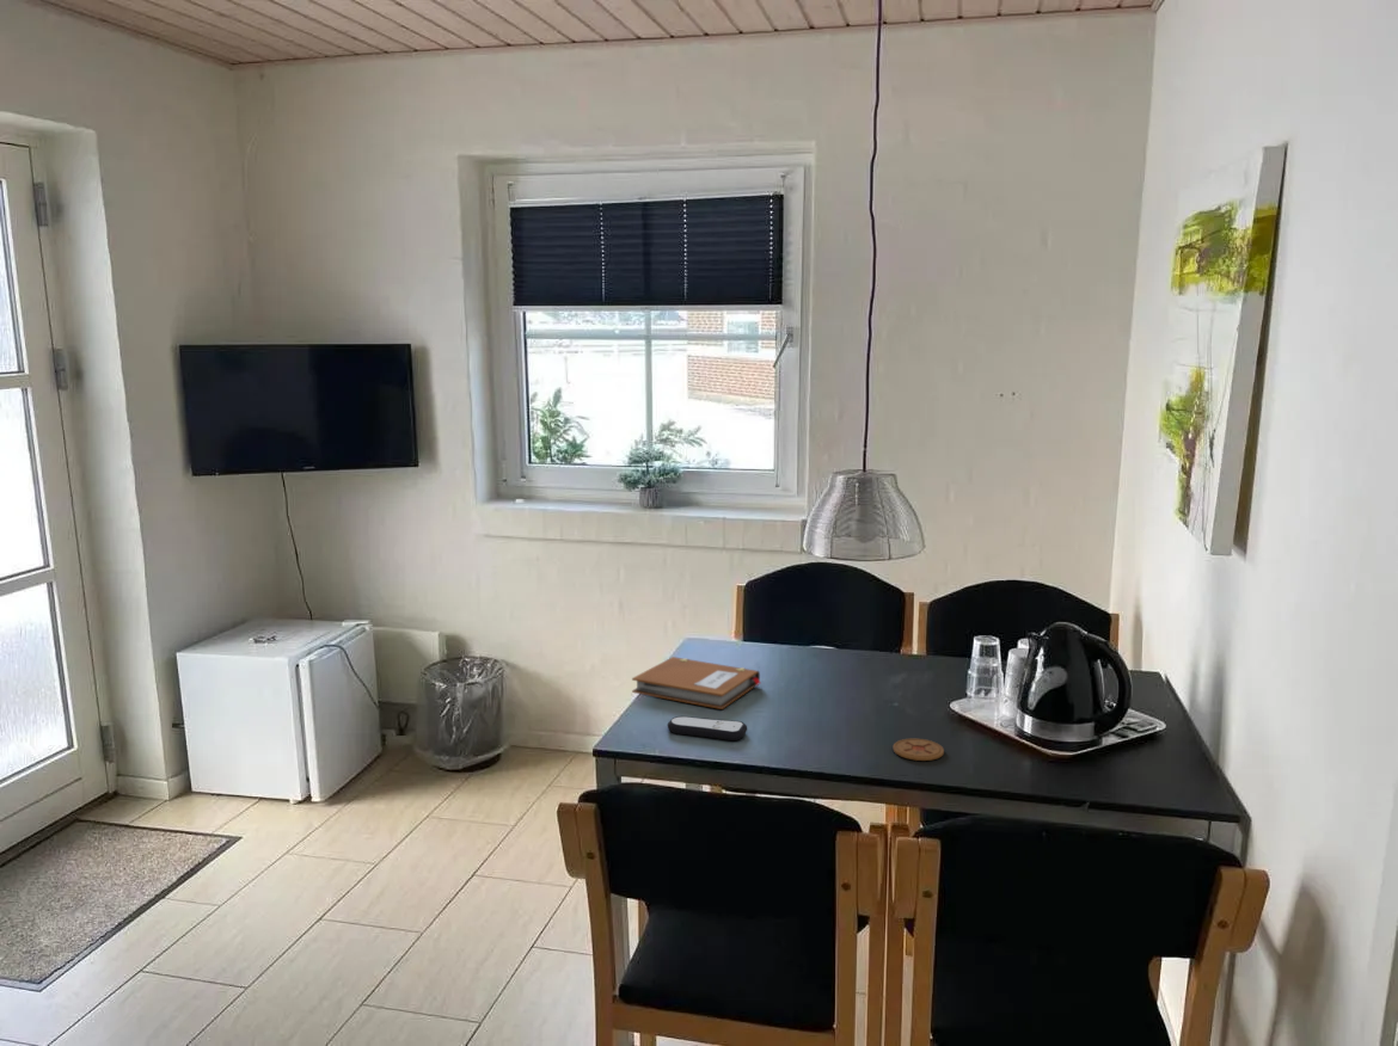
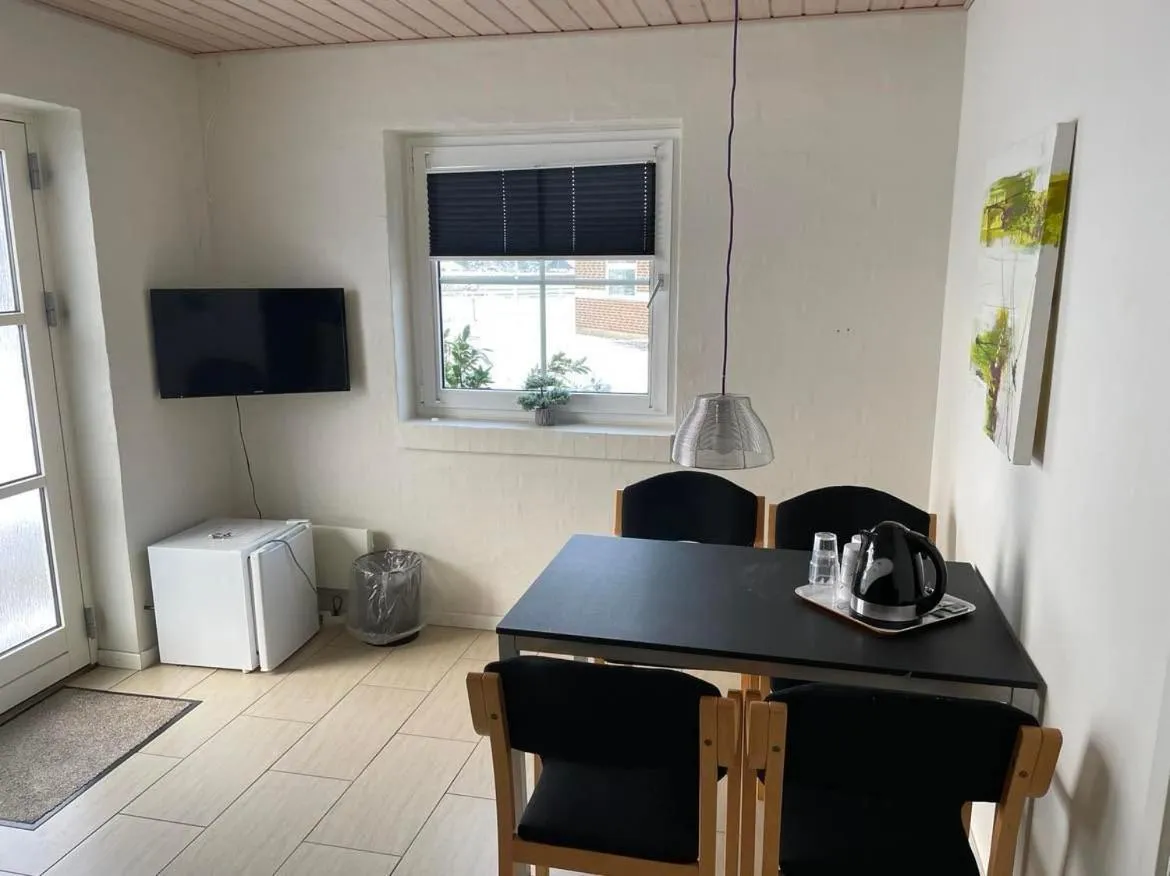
- coaster [893,738,945,762]
- notebook [631,656,762,710]
- remote control [666,715,748,742]
